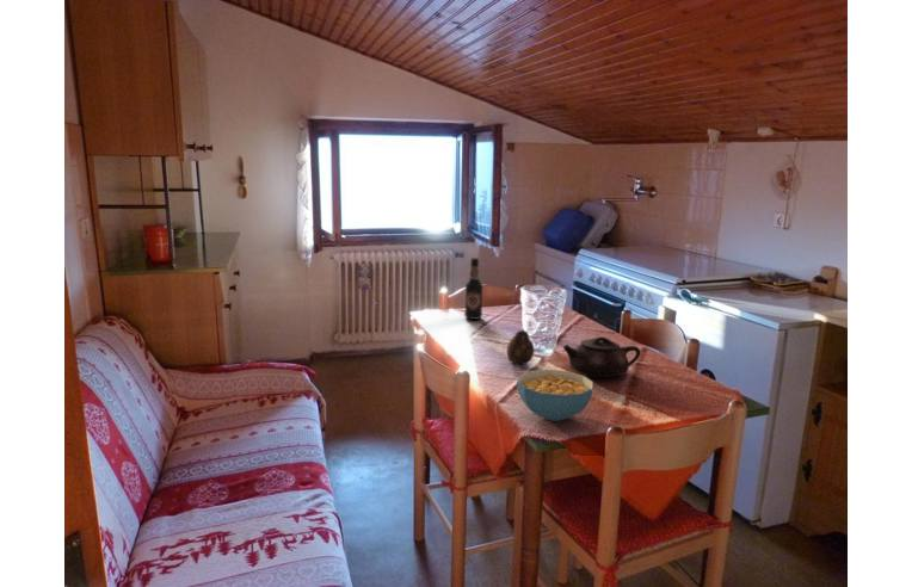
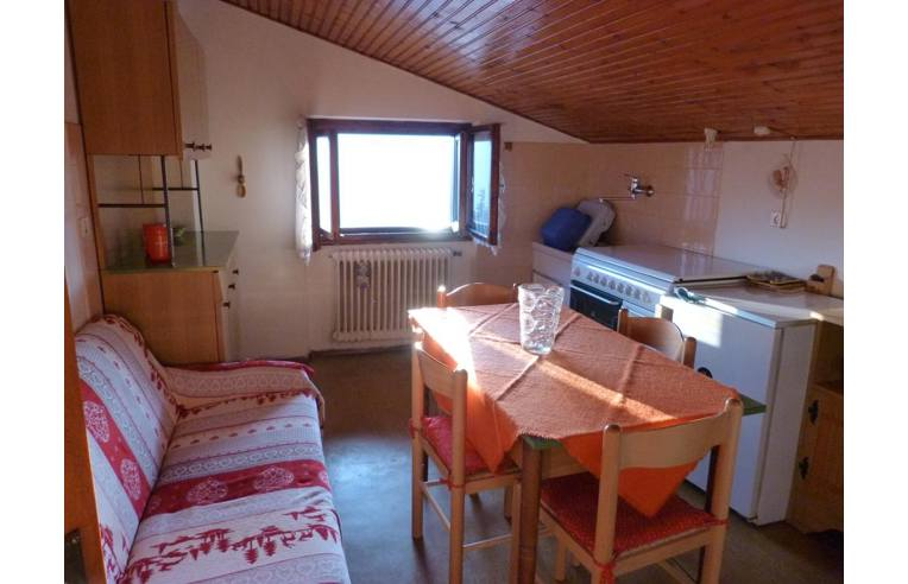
- cereal bowl [516,369,594,422]
- bottle [463,257,485,321]
- teapot [562,335,642,378]
- fruit [506,328,535,366]
